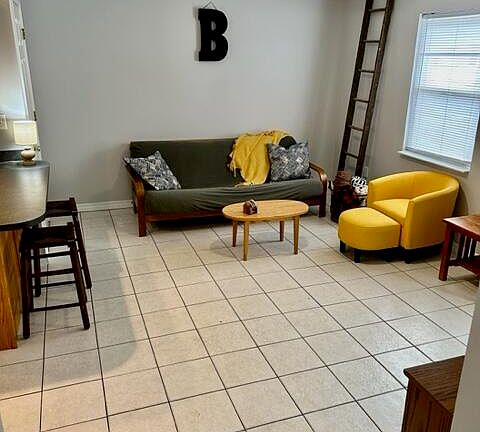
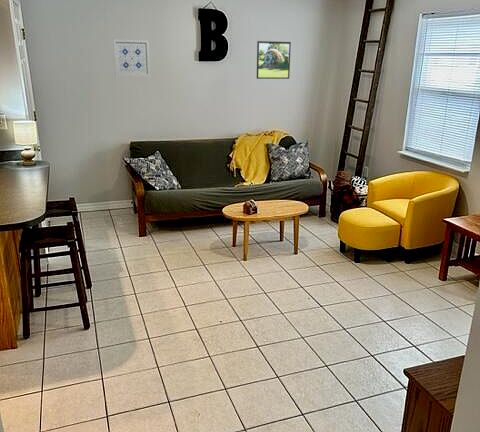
+ wall art [112,39,151,77]
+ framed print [256,40,292,80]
